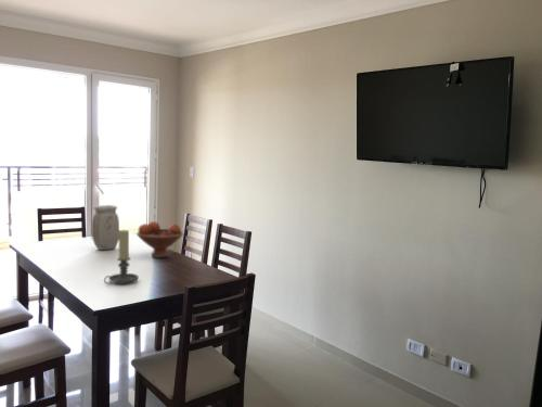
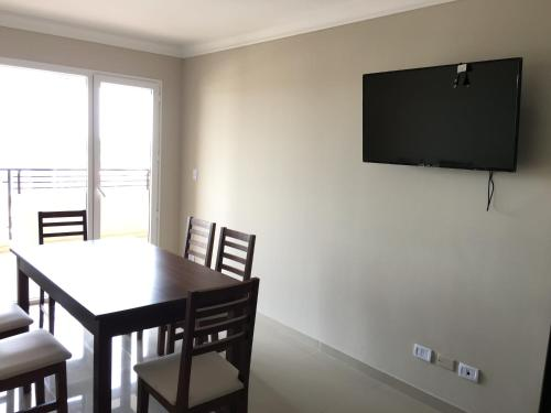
- fruit bowl [136,220,184,259]
- candle holder [103,229,140,284]
- vase [91,204,120,251]
